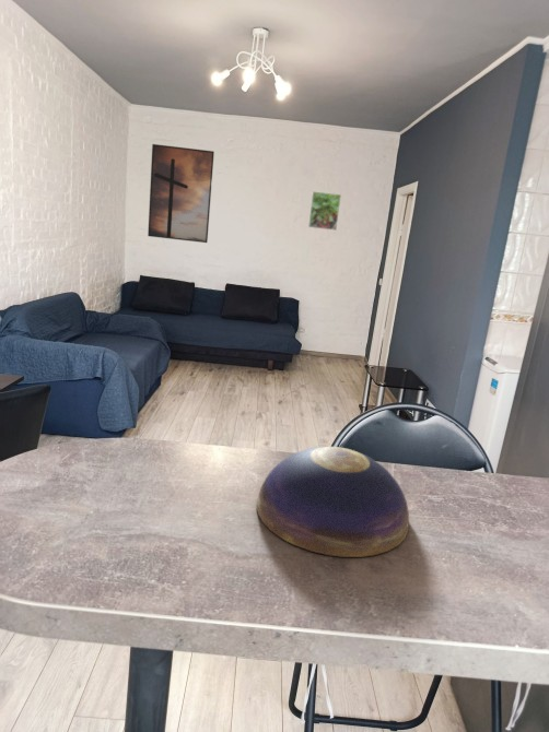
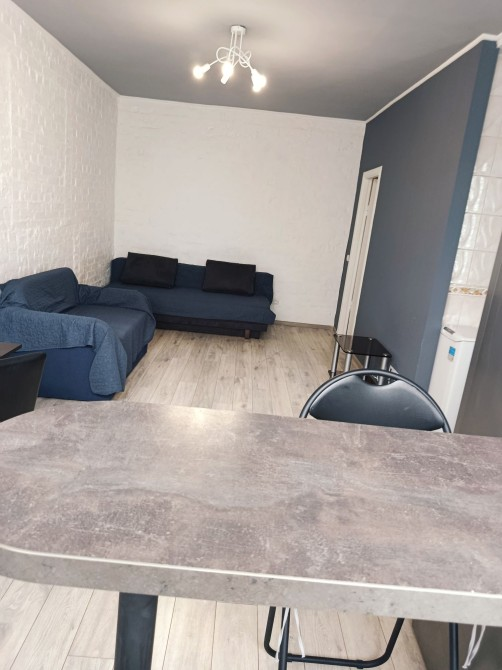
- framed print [147,143,215,244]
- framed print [307,190,342,232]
- decorative bowl [256,446,410,558]
